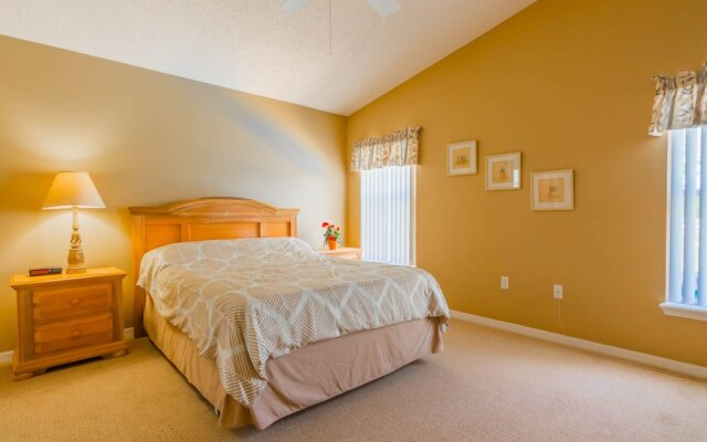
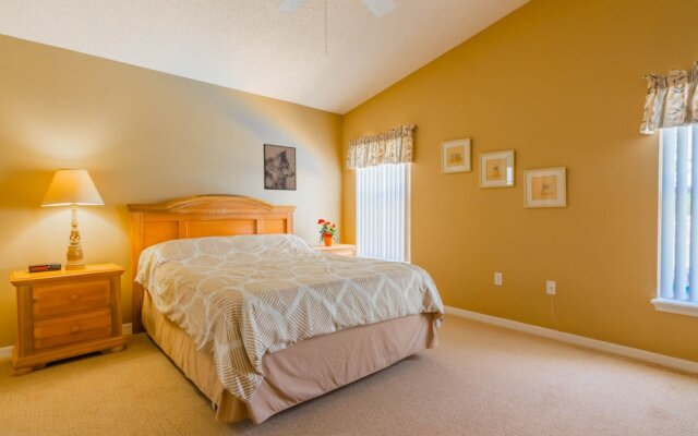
+ wall art [263,143,298,192]
